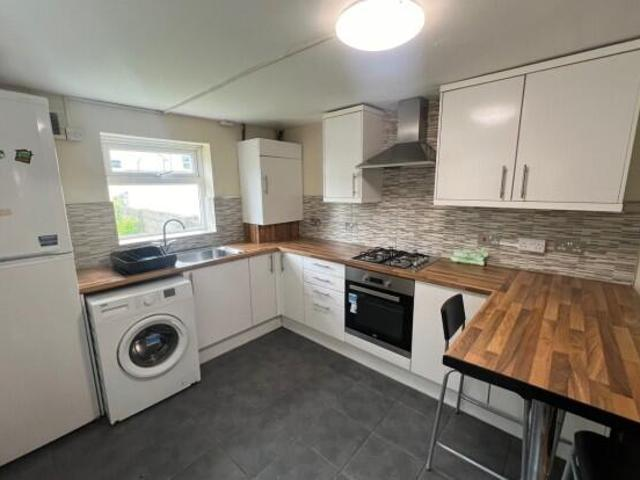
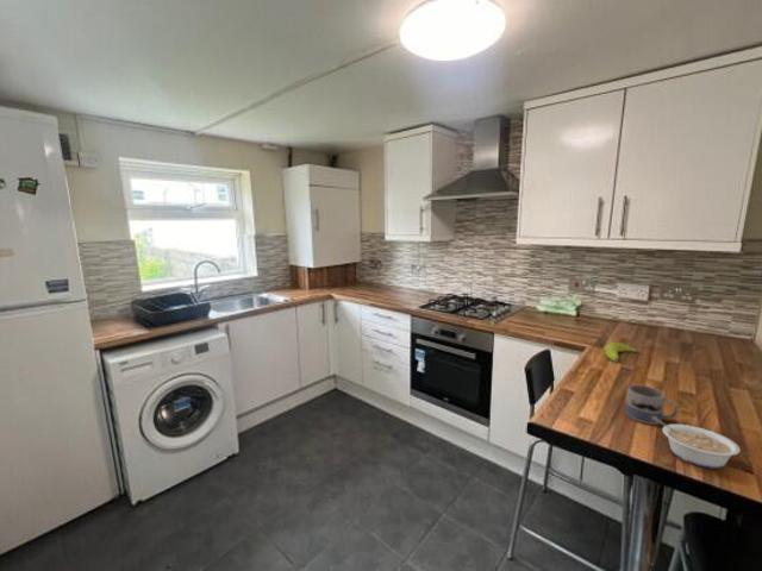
+ mug [624,384,680,426]
+ legume [652,416,741,470]
+ fruit [605,341,641,363]
